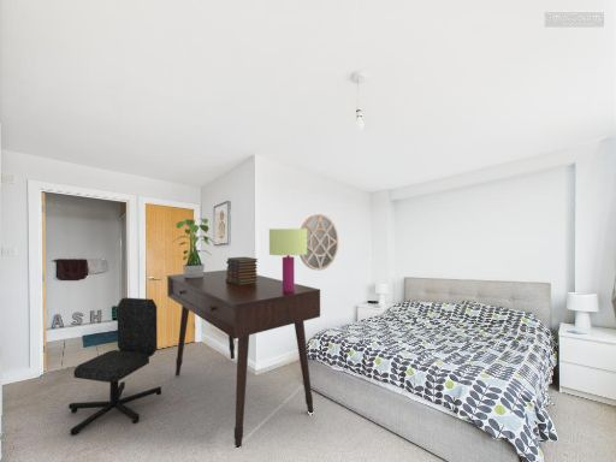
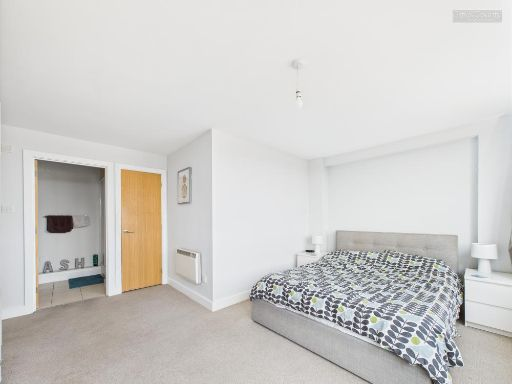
- table lamp [268,227,307,292]
- desk [166,268,321,449]
- chair [67,297,162,437]
- home mirror [298,213,339,272]
- book stack [225,256,259,285]
- potted plant [170,217,217,278]
